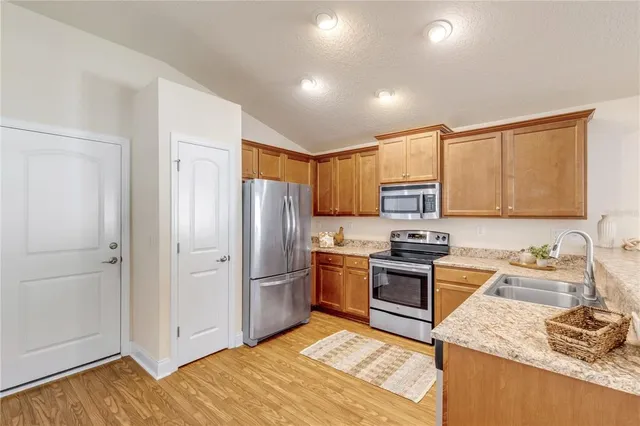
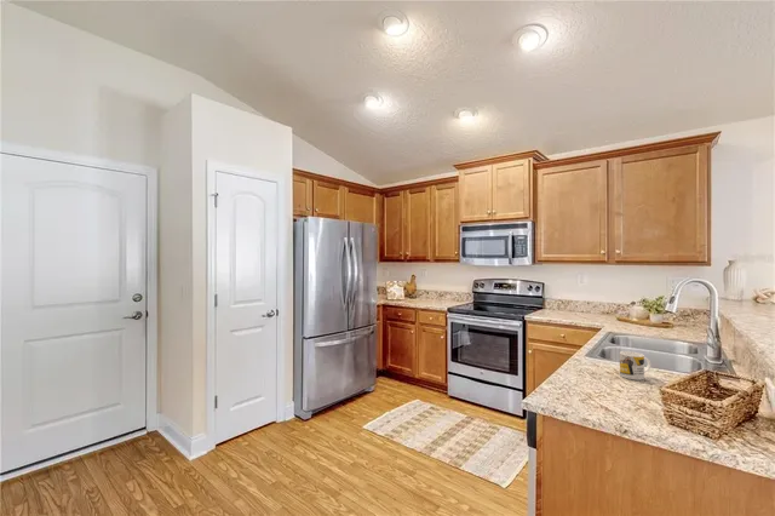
+ mug [619,350,651,382]
